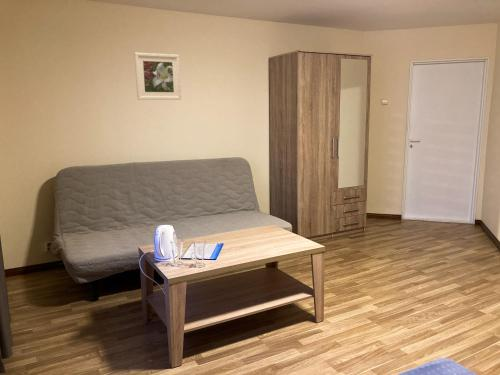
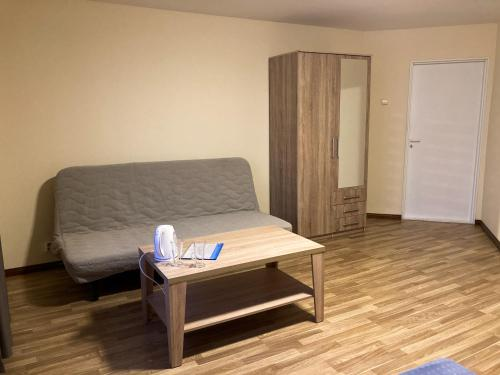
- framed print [134,52,182,101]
